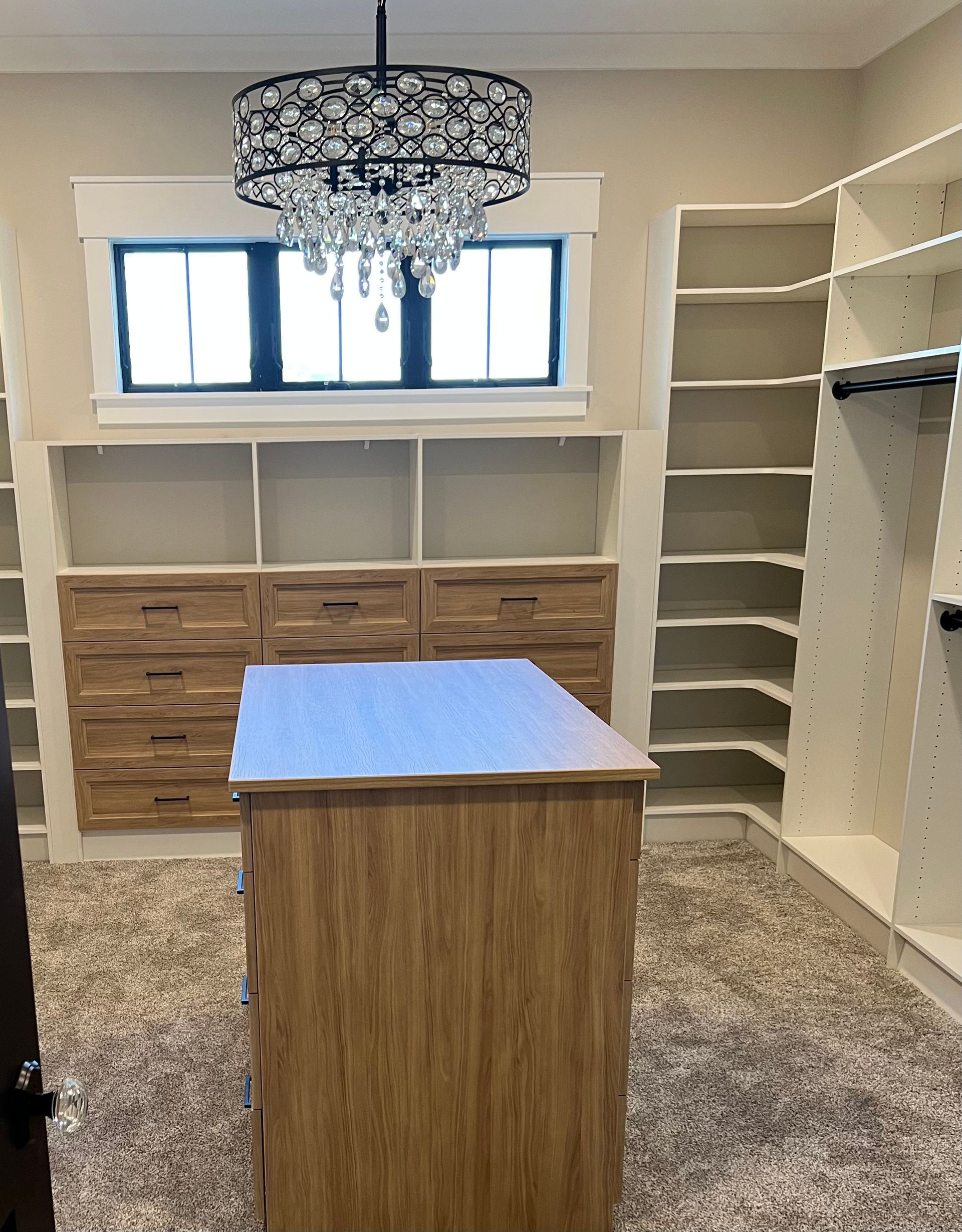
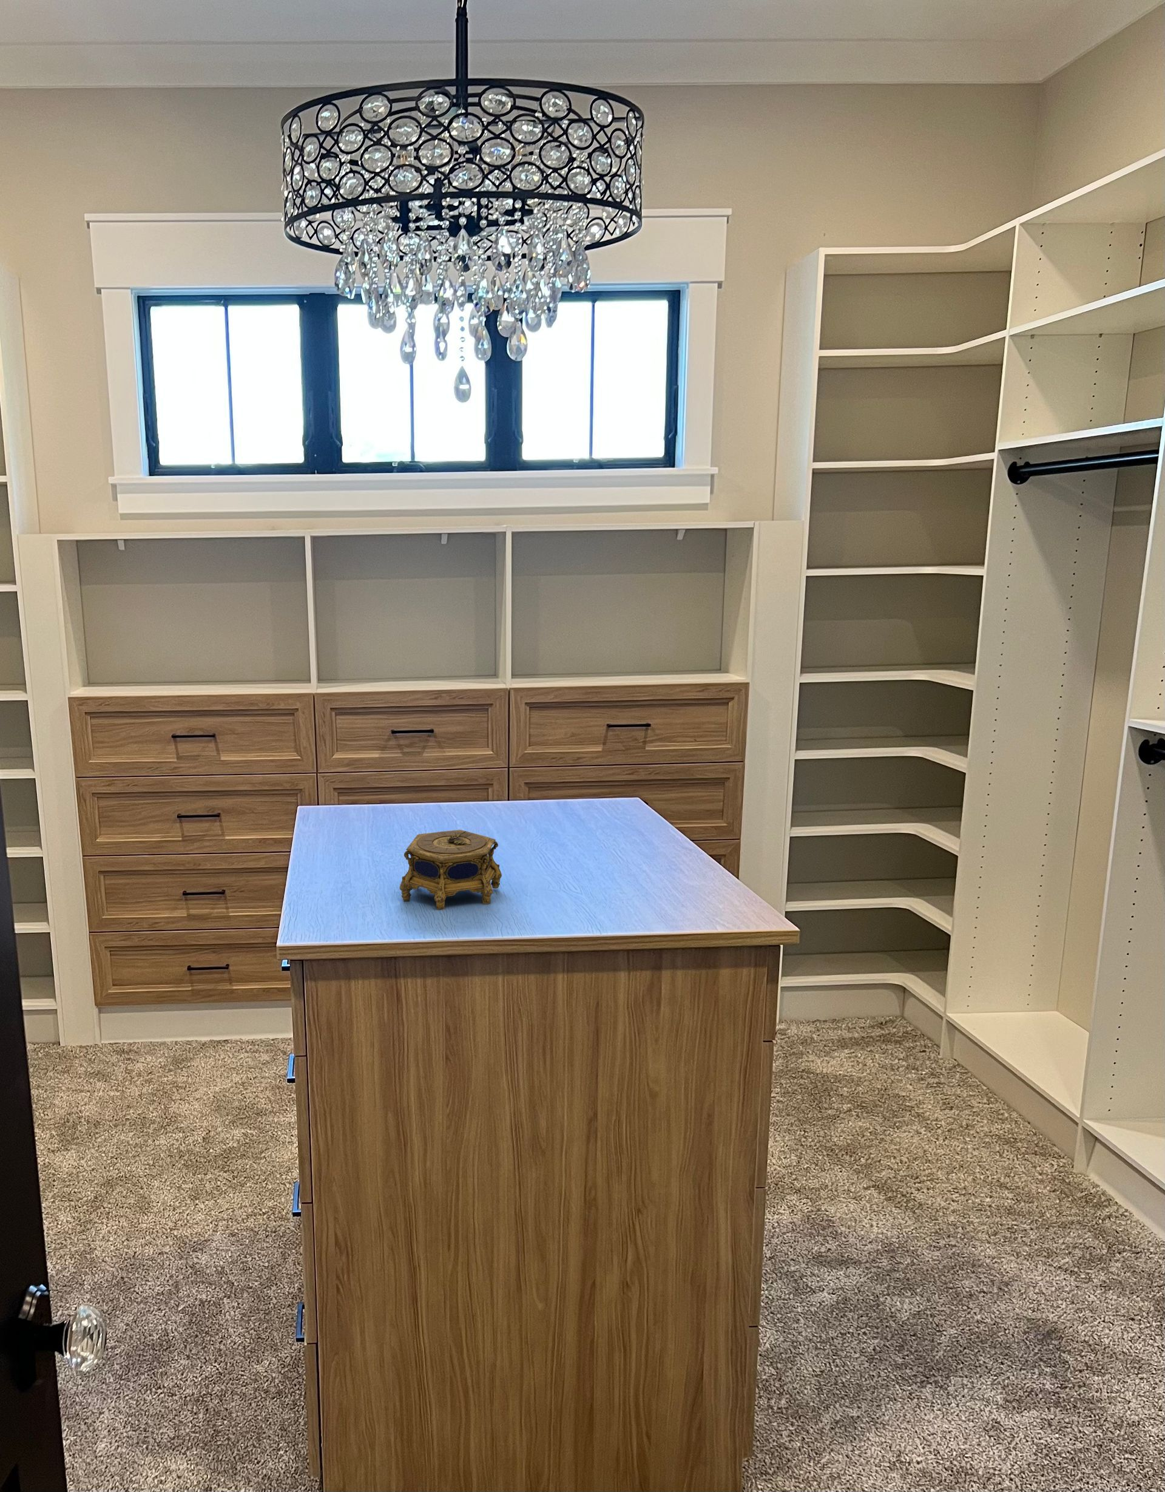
+ clock [400,830,503,909]
